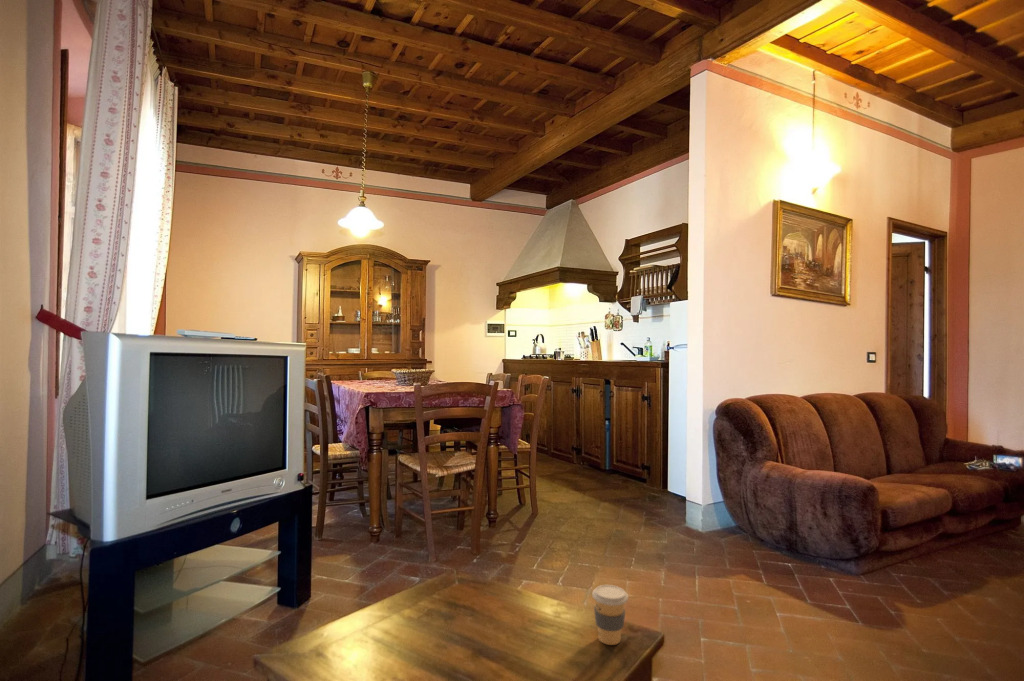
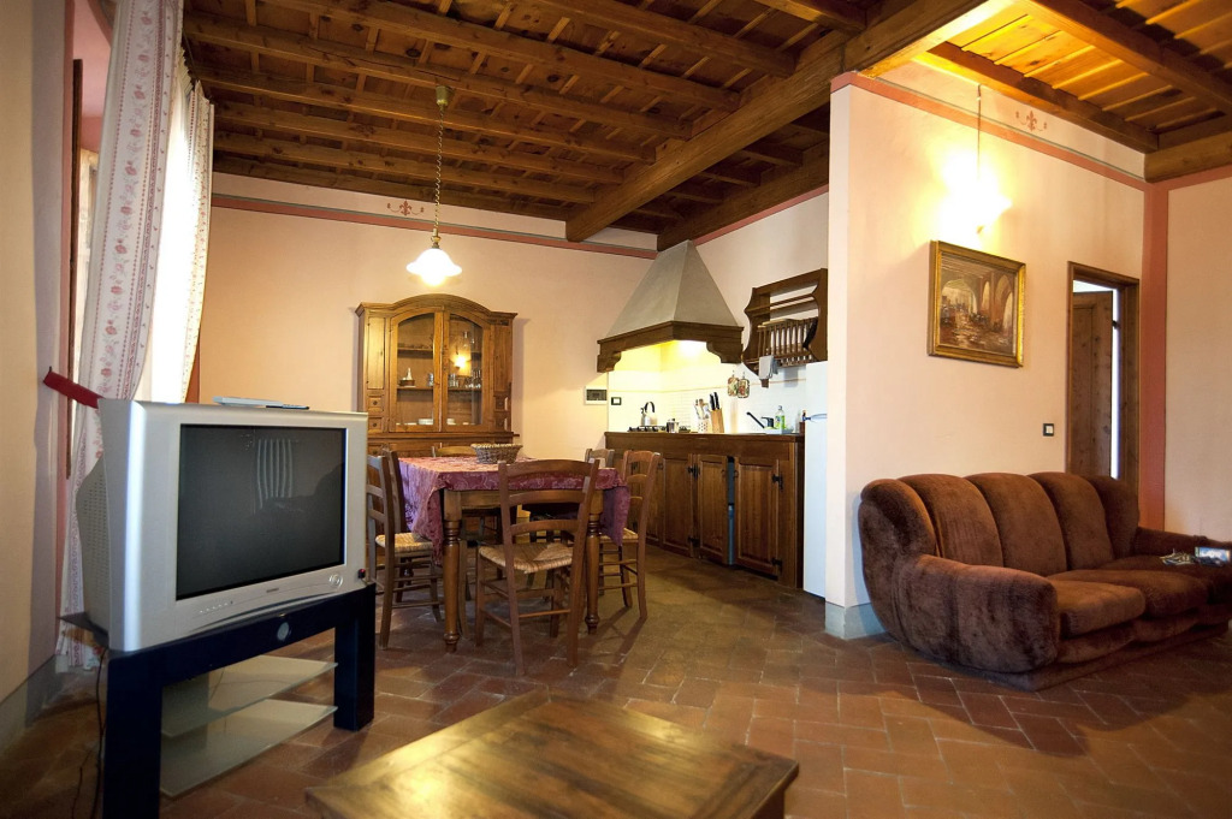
- coffee cup [591,584,629,646]
